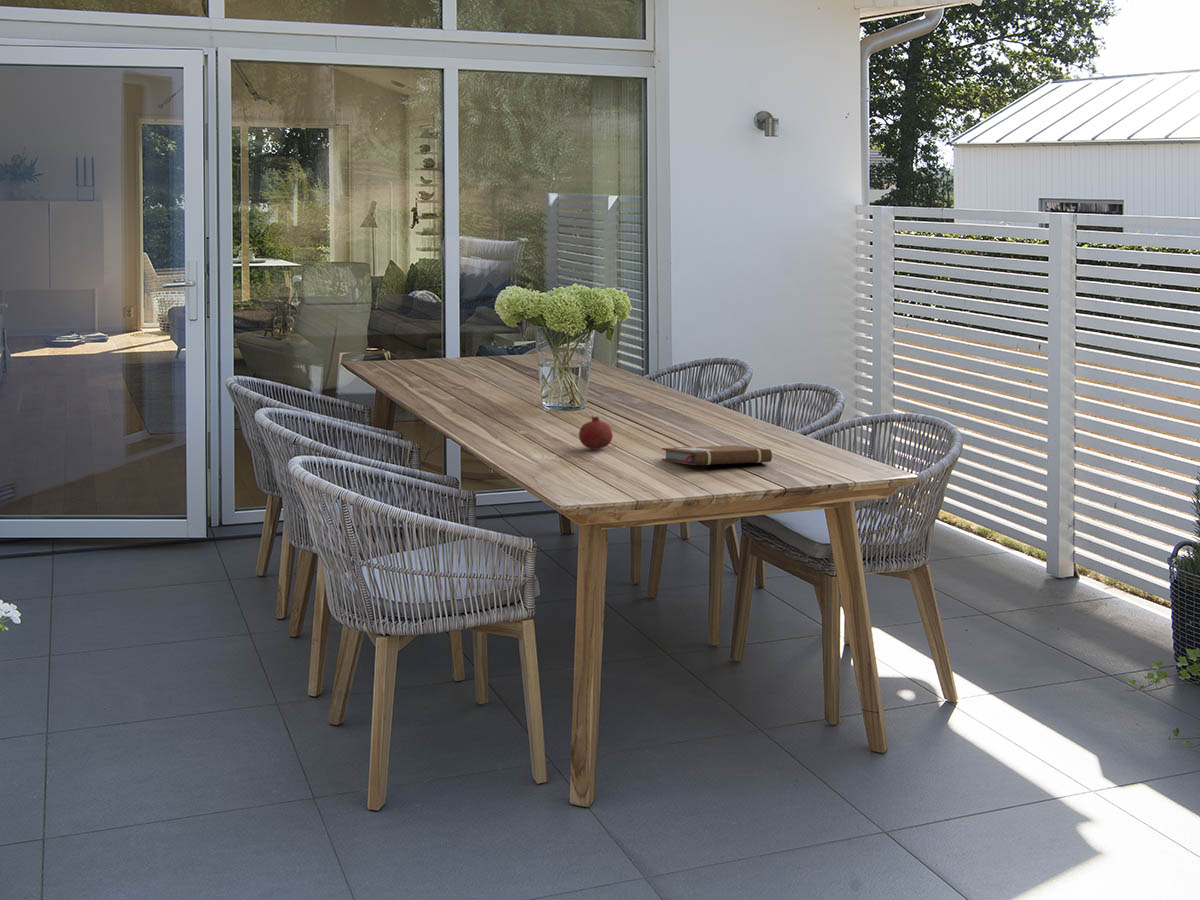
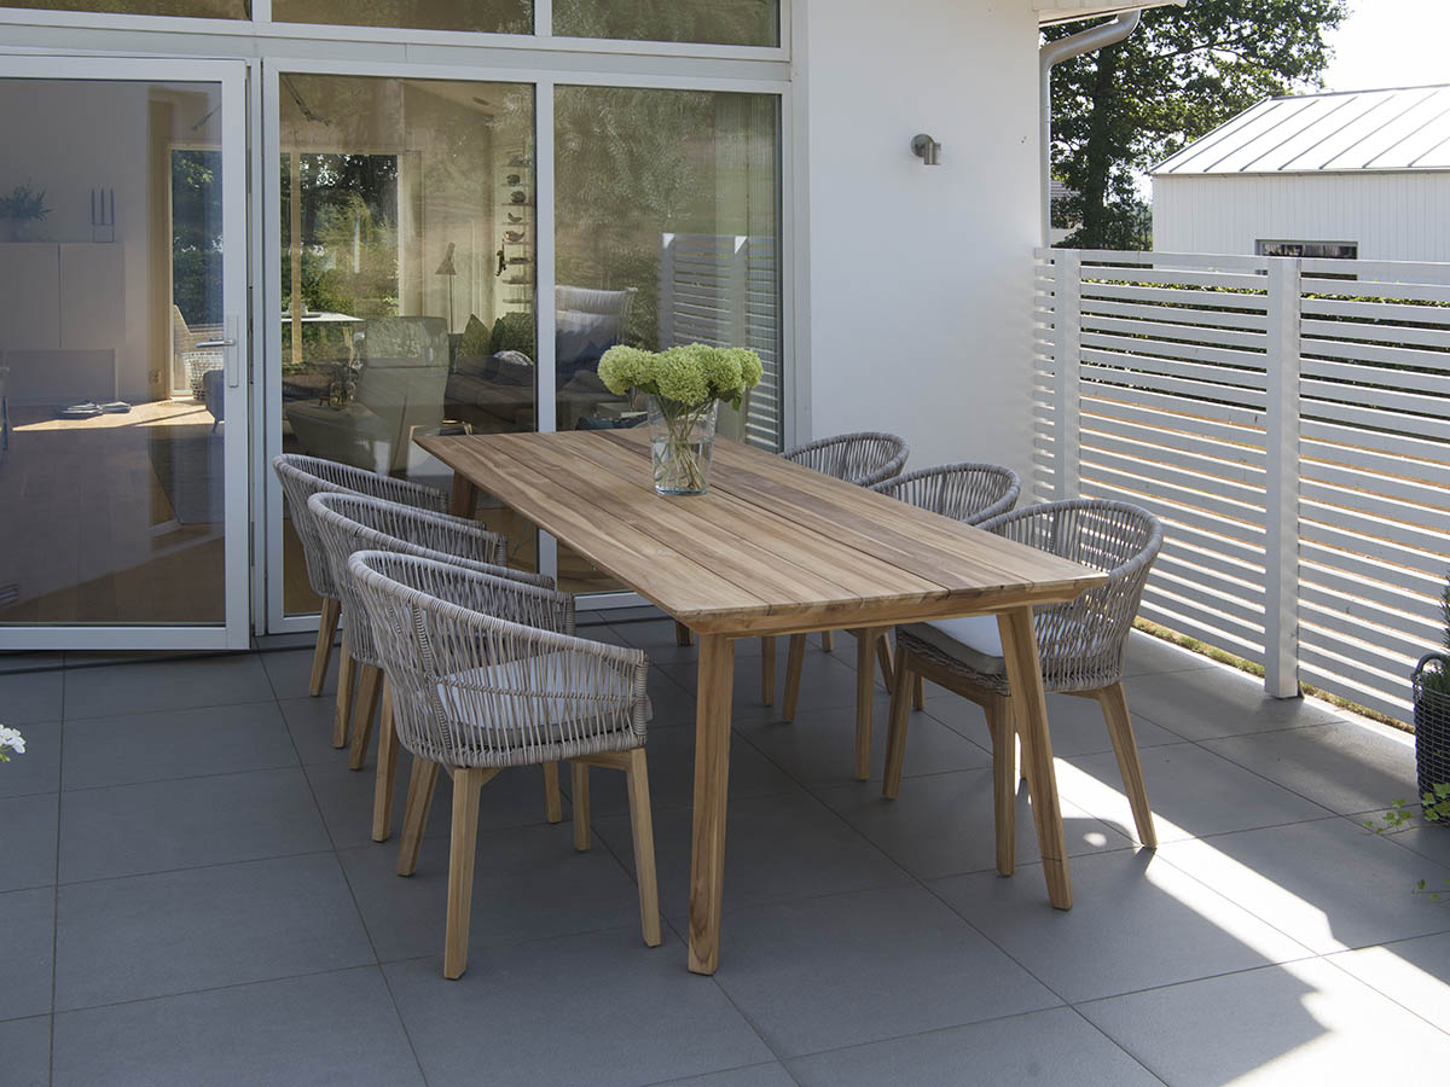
- notebook [661,444,773,466]
- fruit [578,414,614,450]
